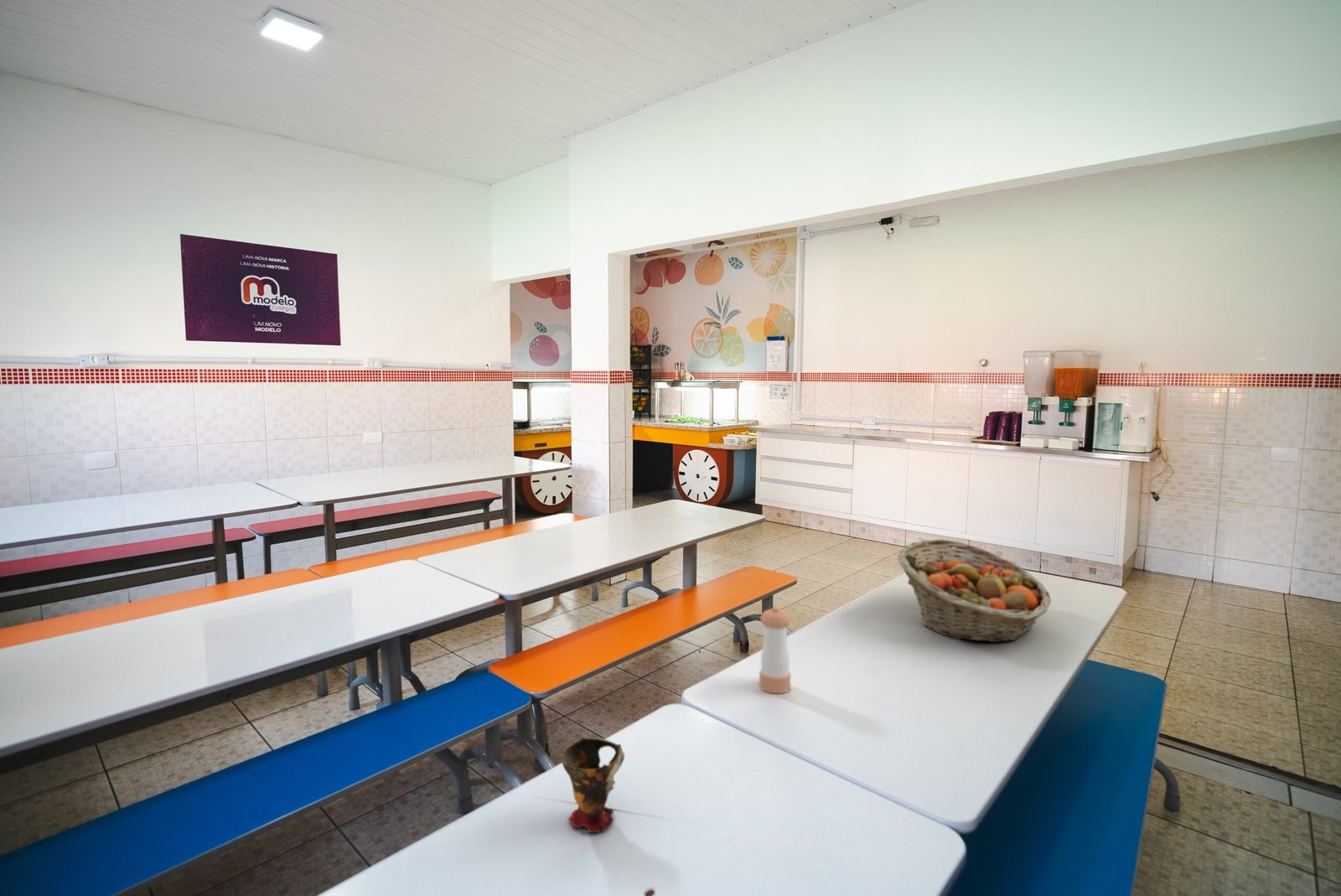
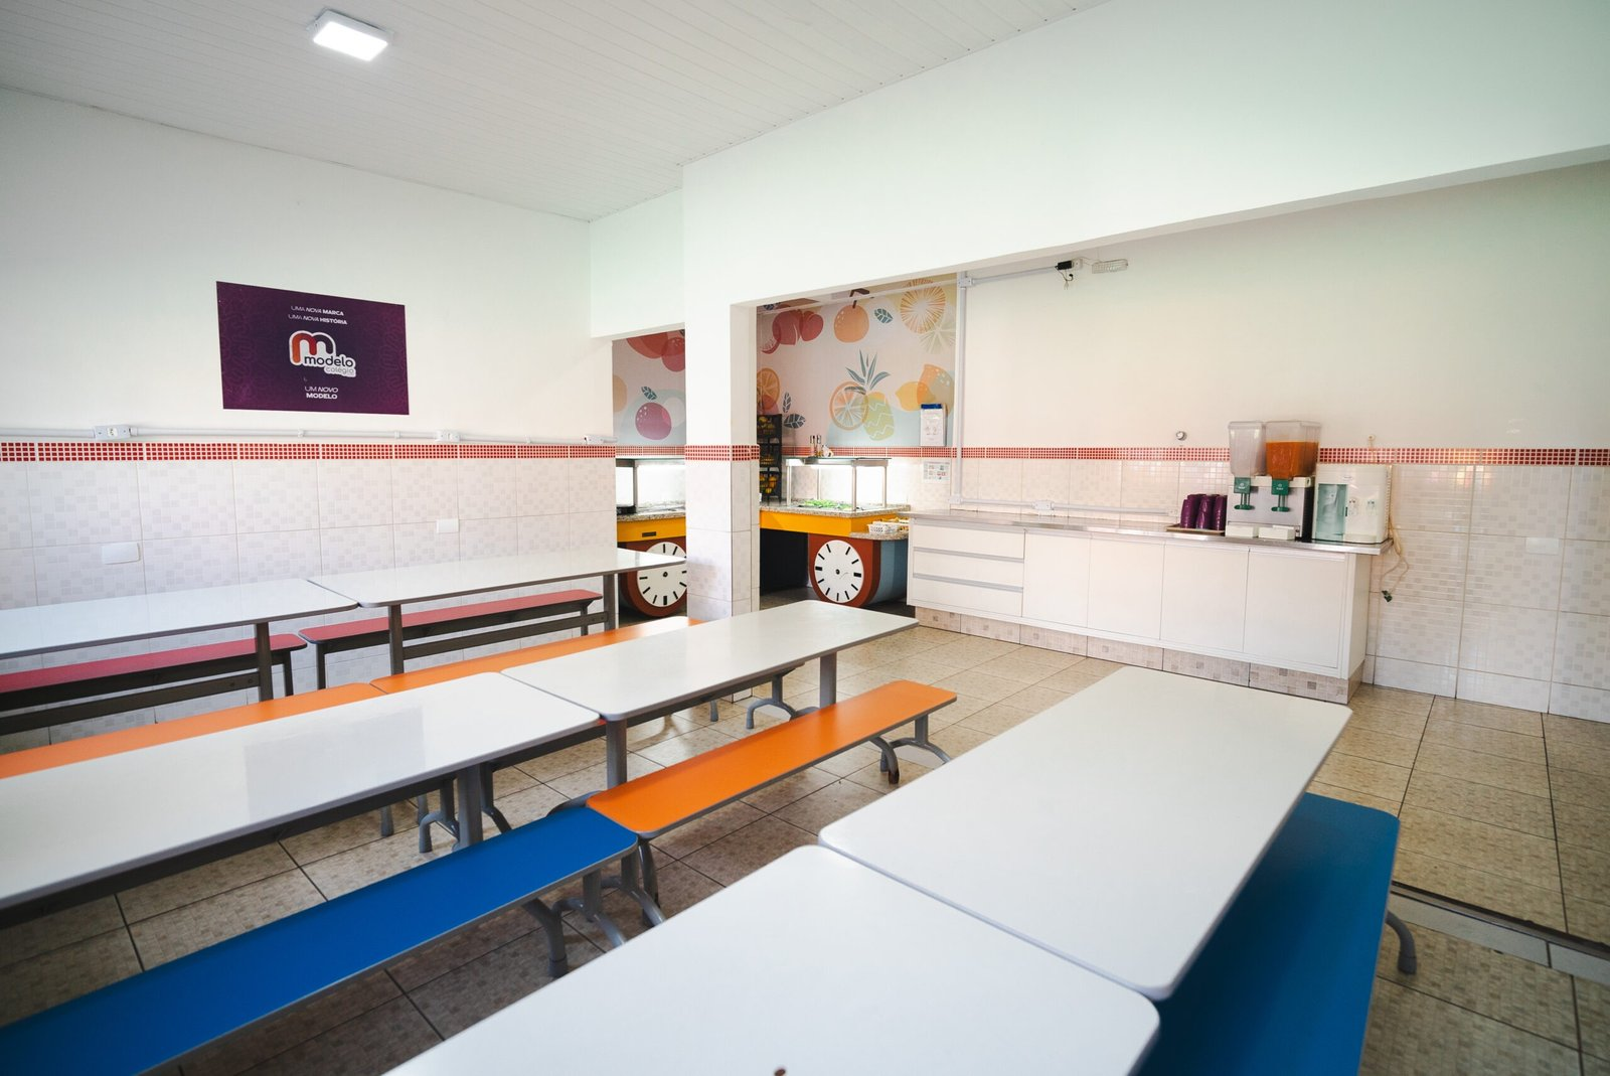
- fruit basket [897,538,1052,643]
- cup [561,736,625,833]
- pepper shaker [759,606,792,695]
